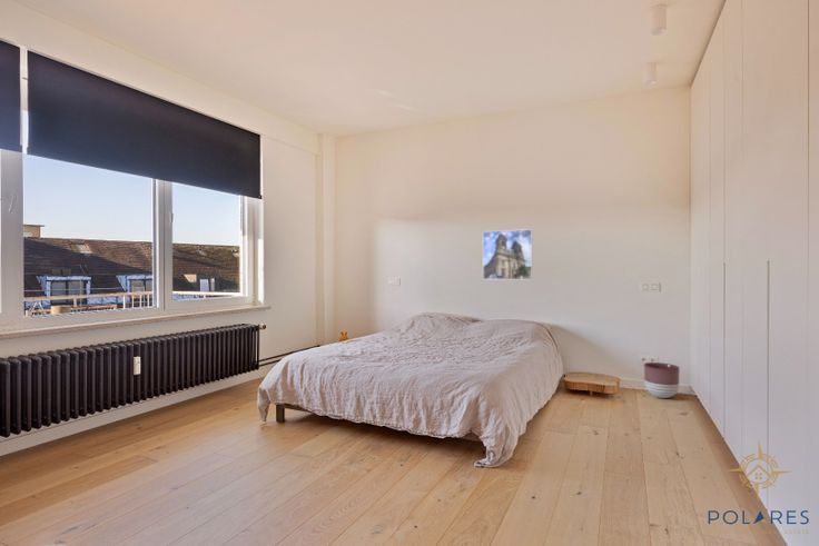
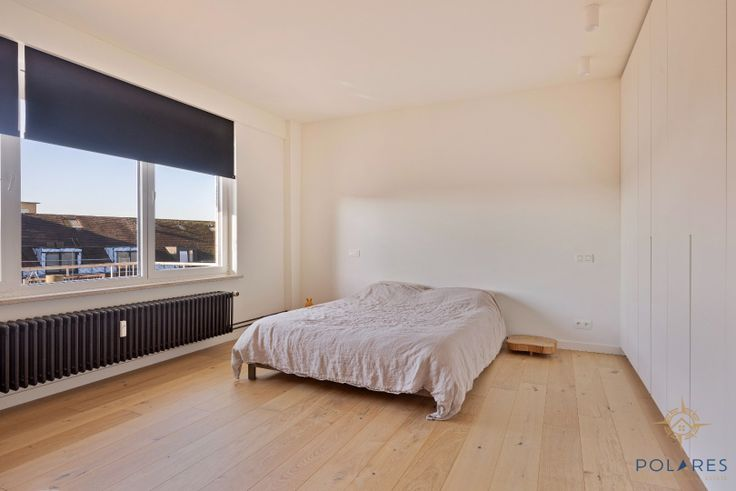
- planter [643,361,681,399]
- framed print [482,228,533,280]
